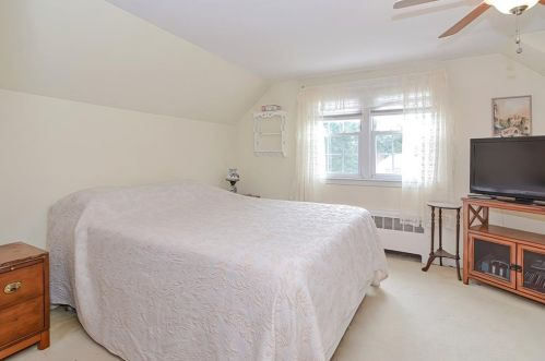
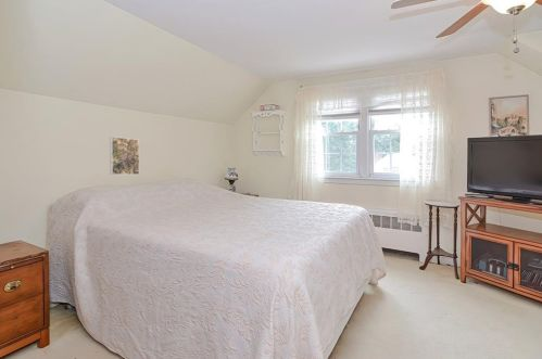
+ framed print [109,136,140,176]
